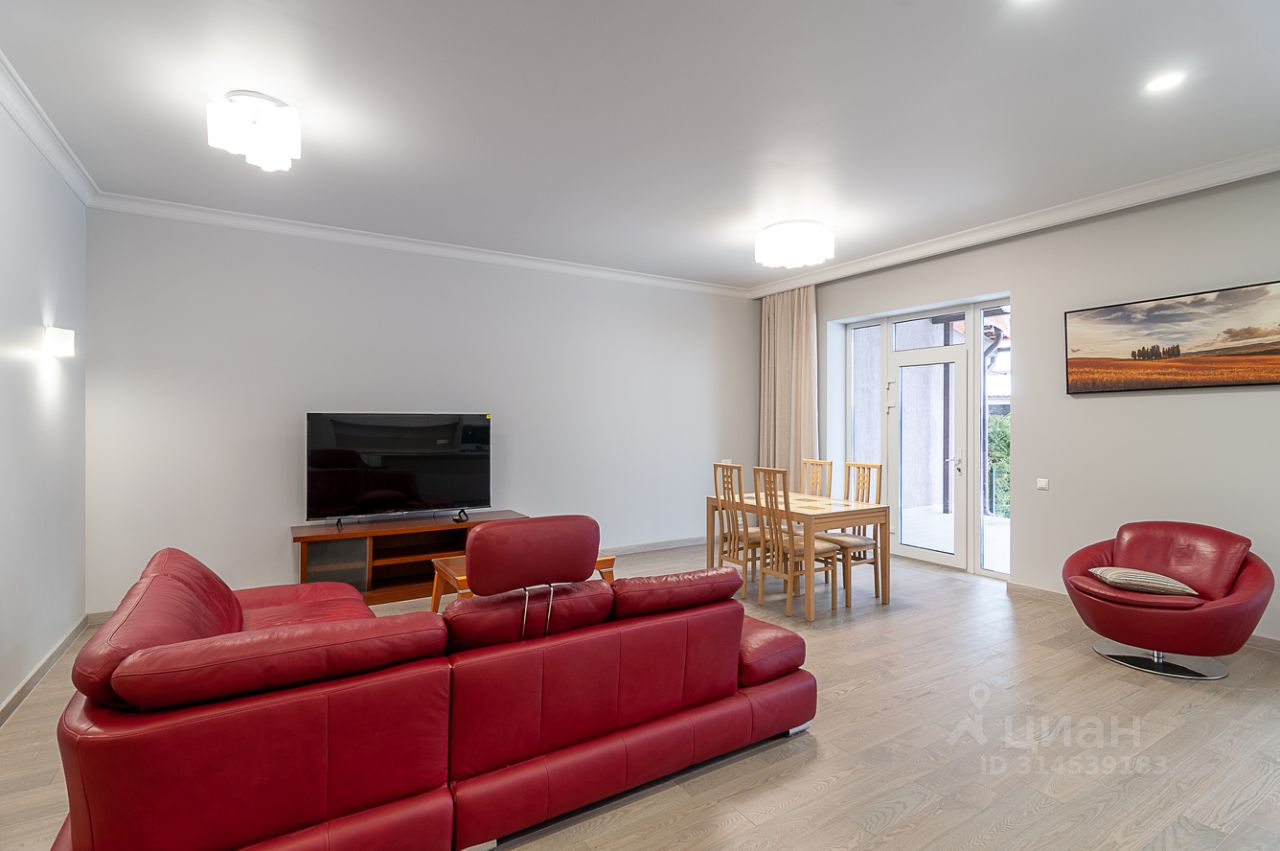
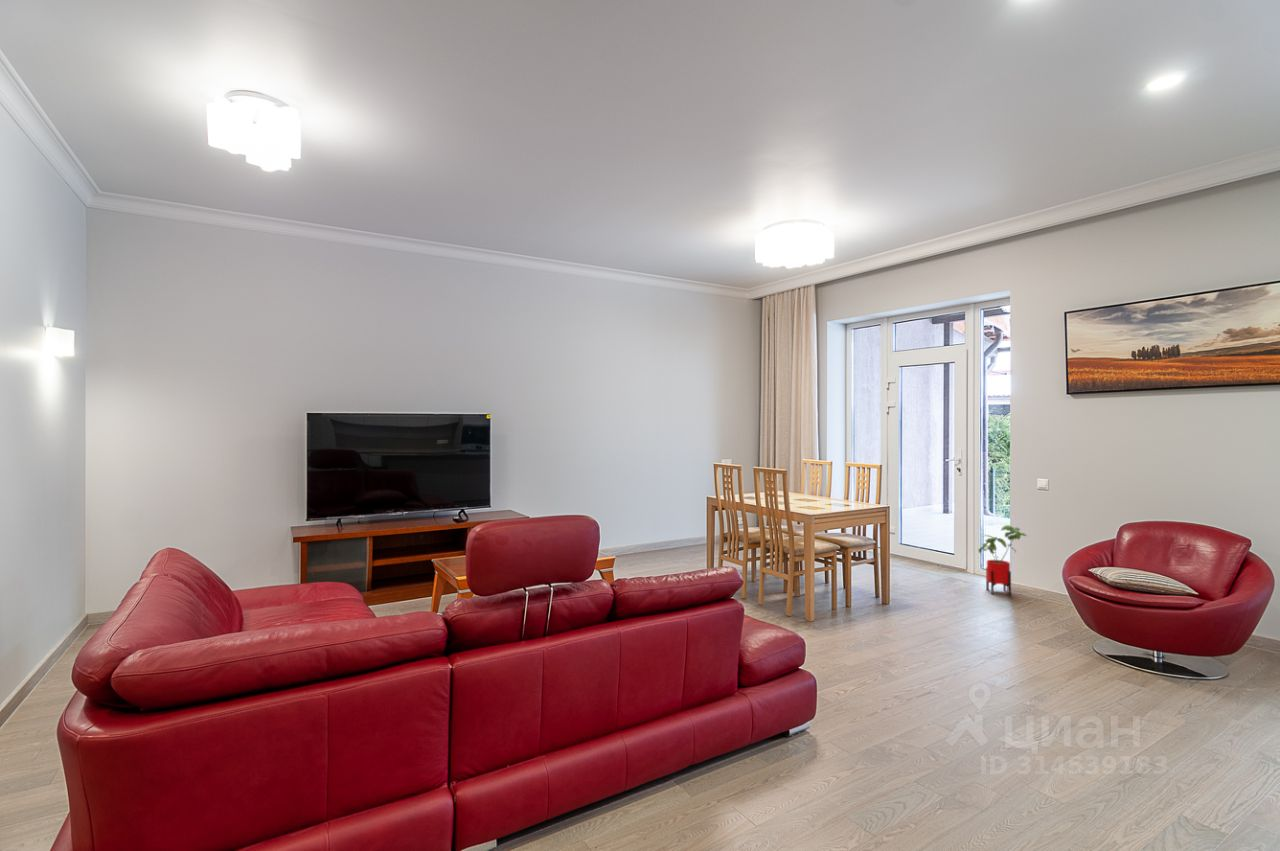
+ house plant [978,524,1029,596]
